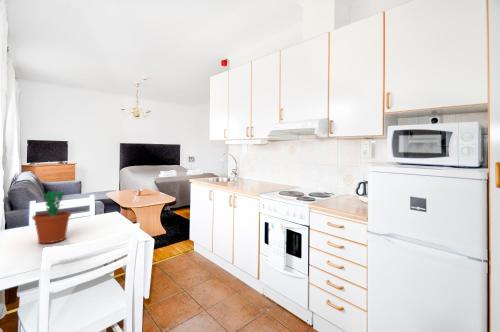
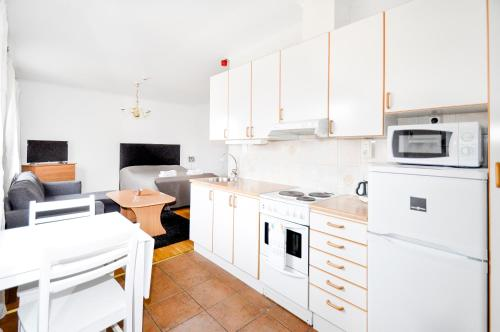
- flower pot [31,190,72,244]
